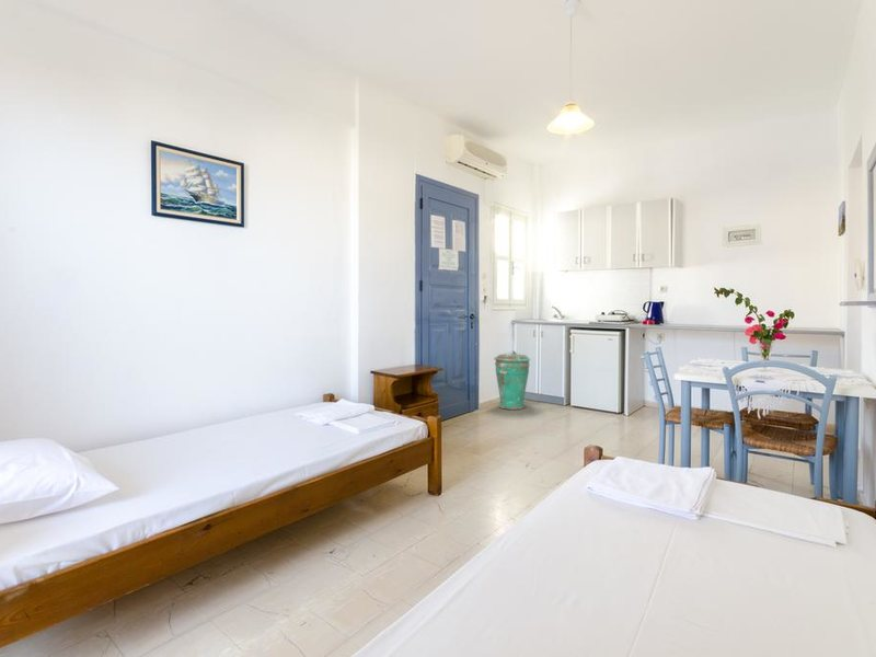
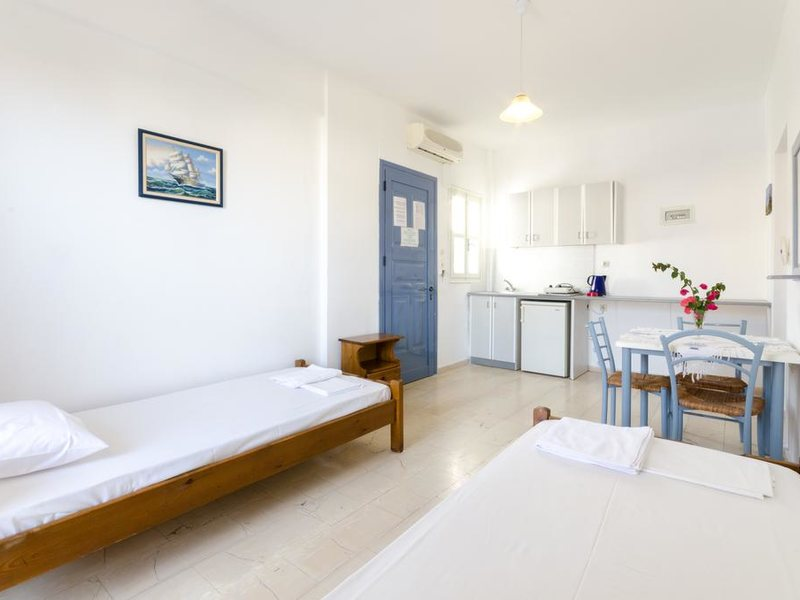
- trash can [493,349,531,411]
